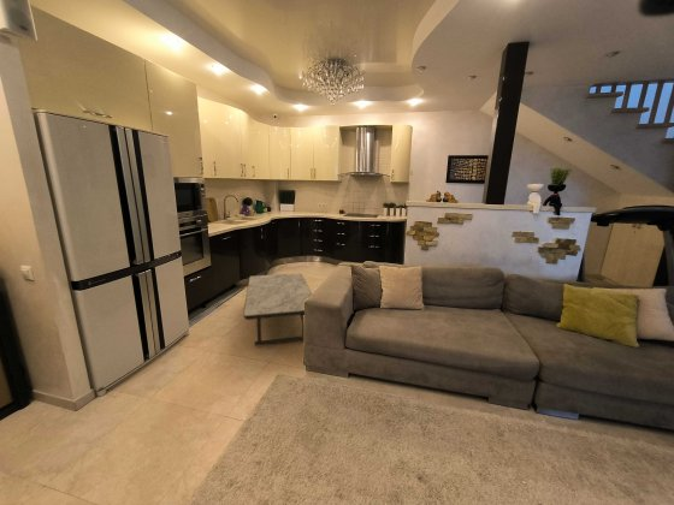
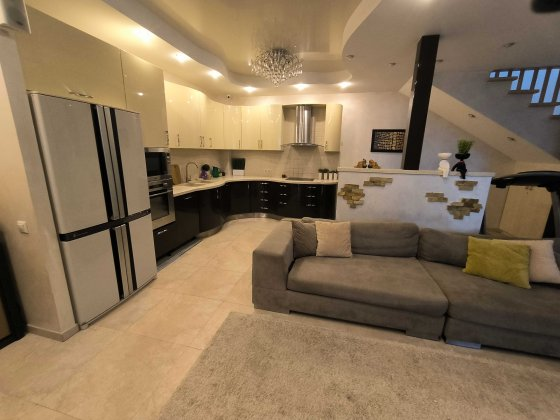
- coffee table [242,273,313,347]
